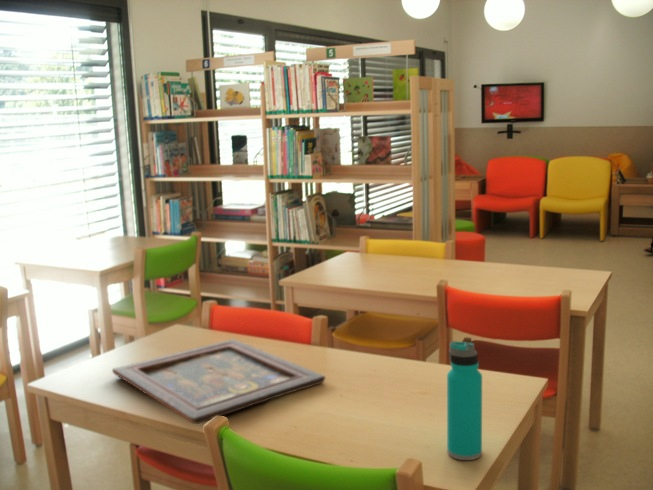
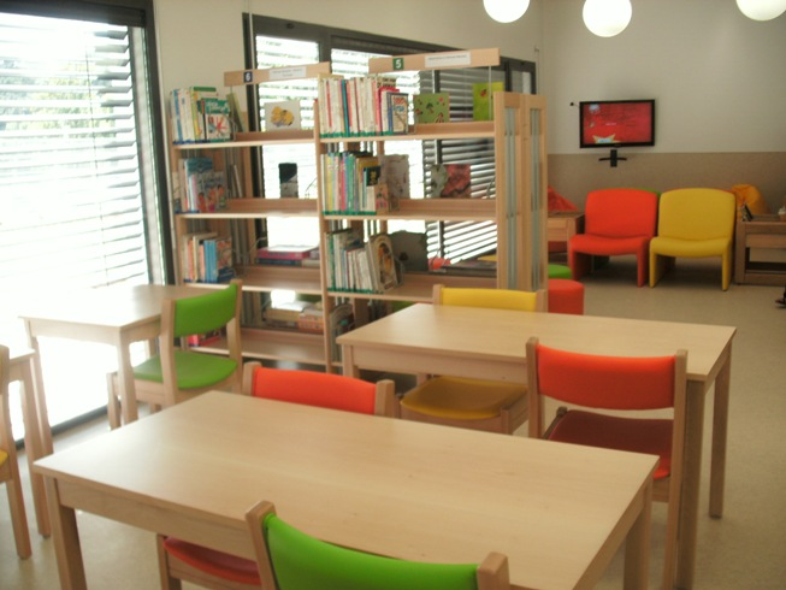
- water bottle [446,340,483,461]
- religious icon [111,338,326,425]
